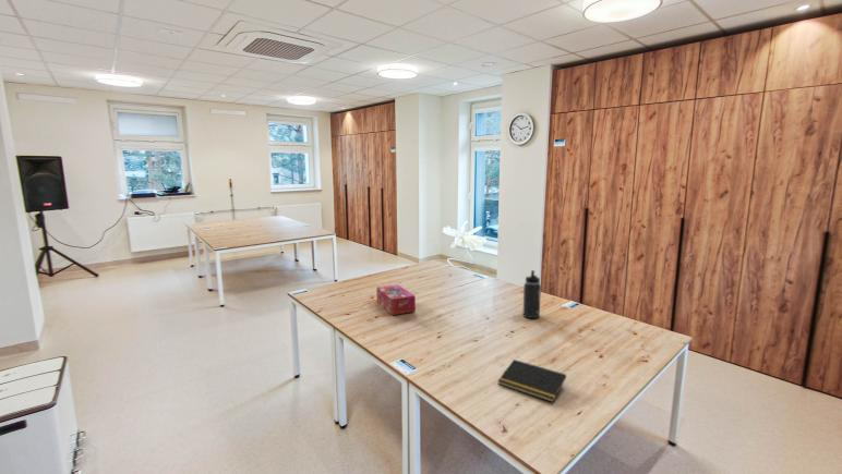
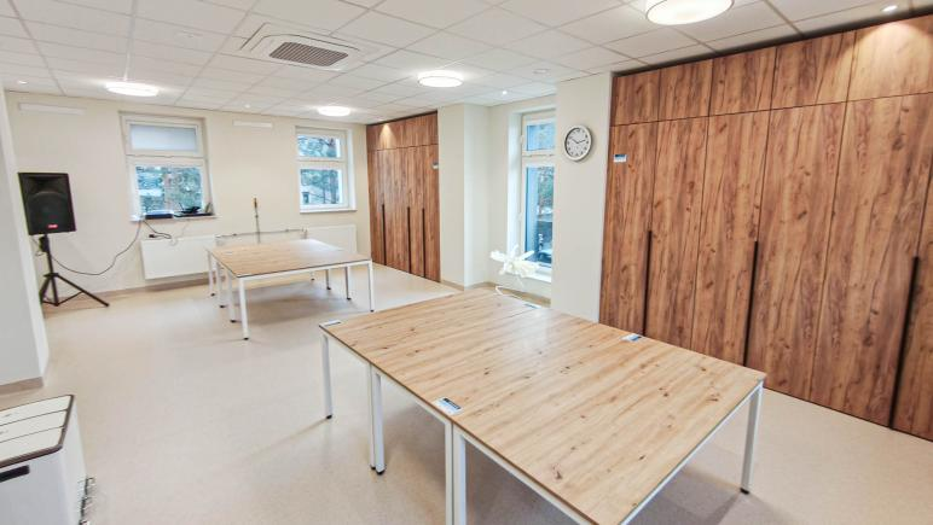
- notepad [496,358,567,403]
- tissue box [375,283,417,316]
- thermos bottle [521,269,542,319]
